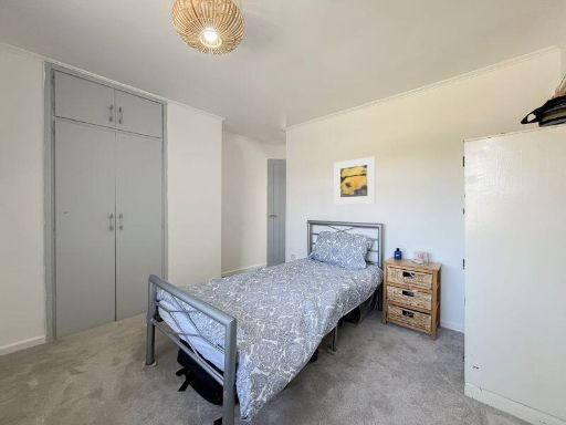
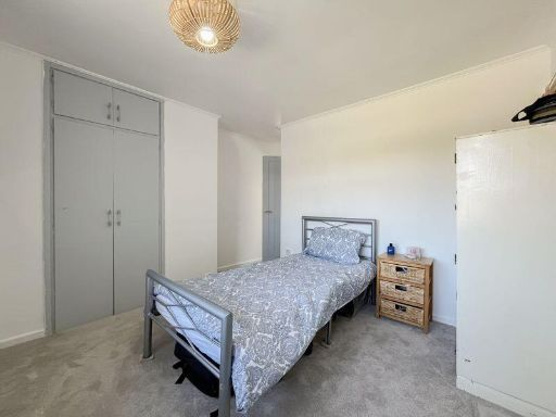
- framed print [334,156,376,205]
